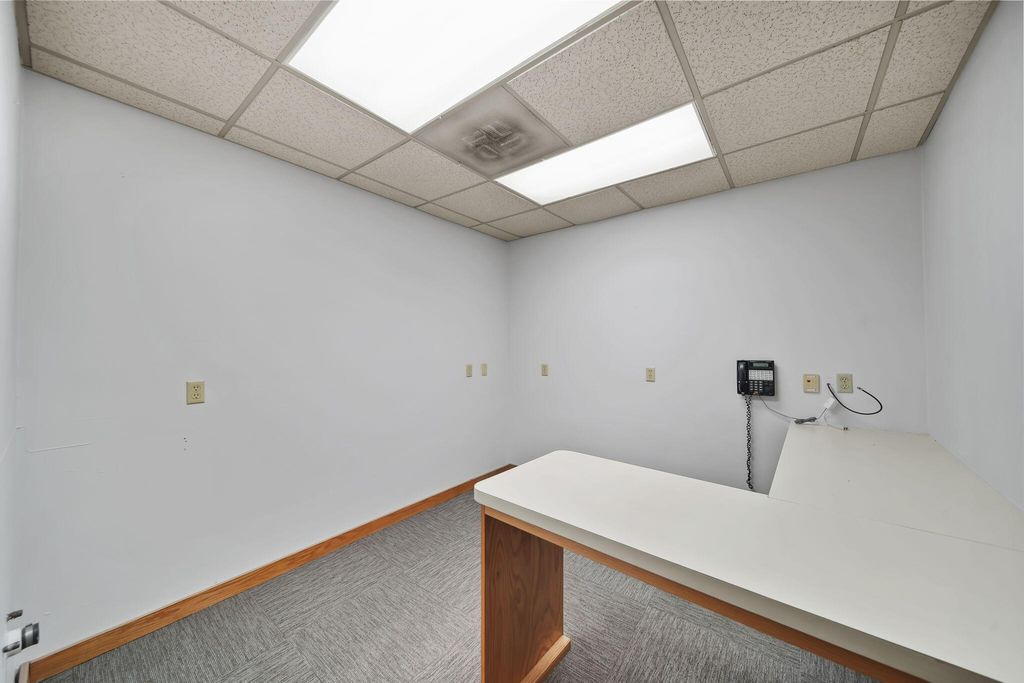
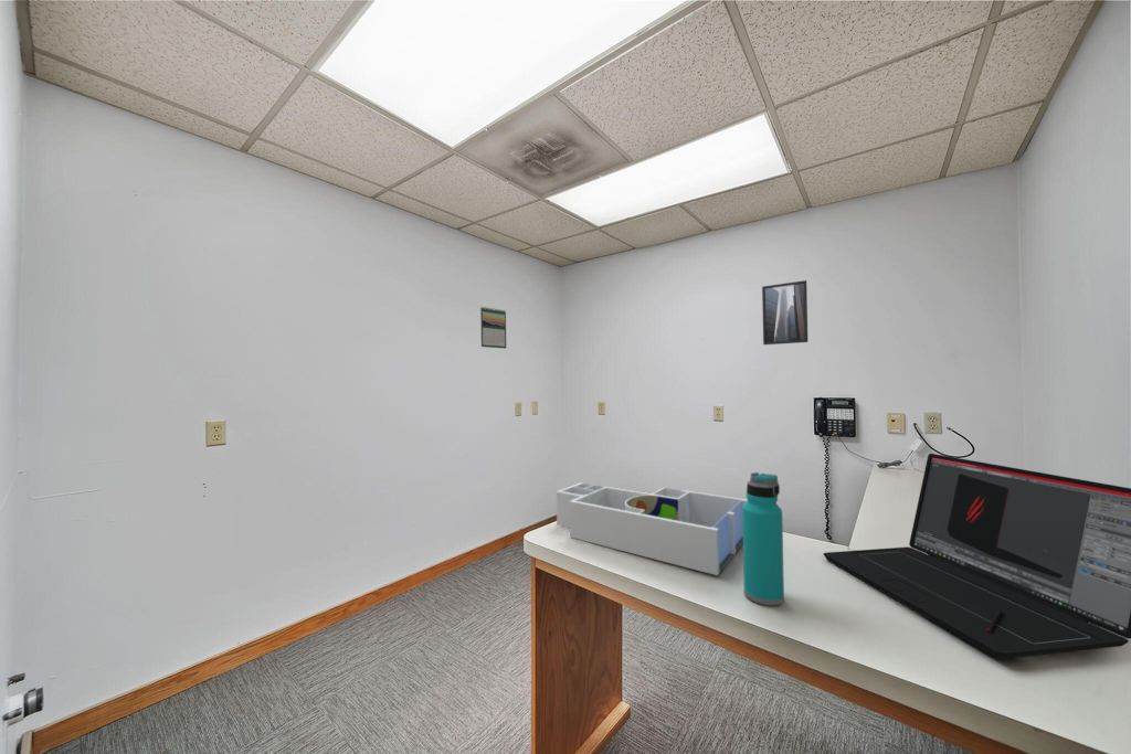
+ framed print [761,279,810,346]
+ laptop [822,453,1131,660]
+ calendar [479,306,507,350]
+ desk organizer [556,481,748,576]
+ water bottle [742,471,785,606]
